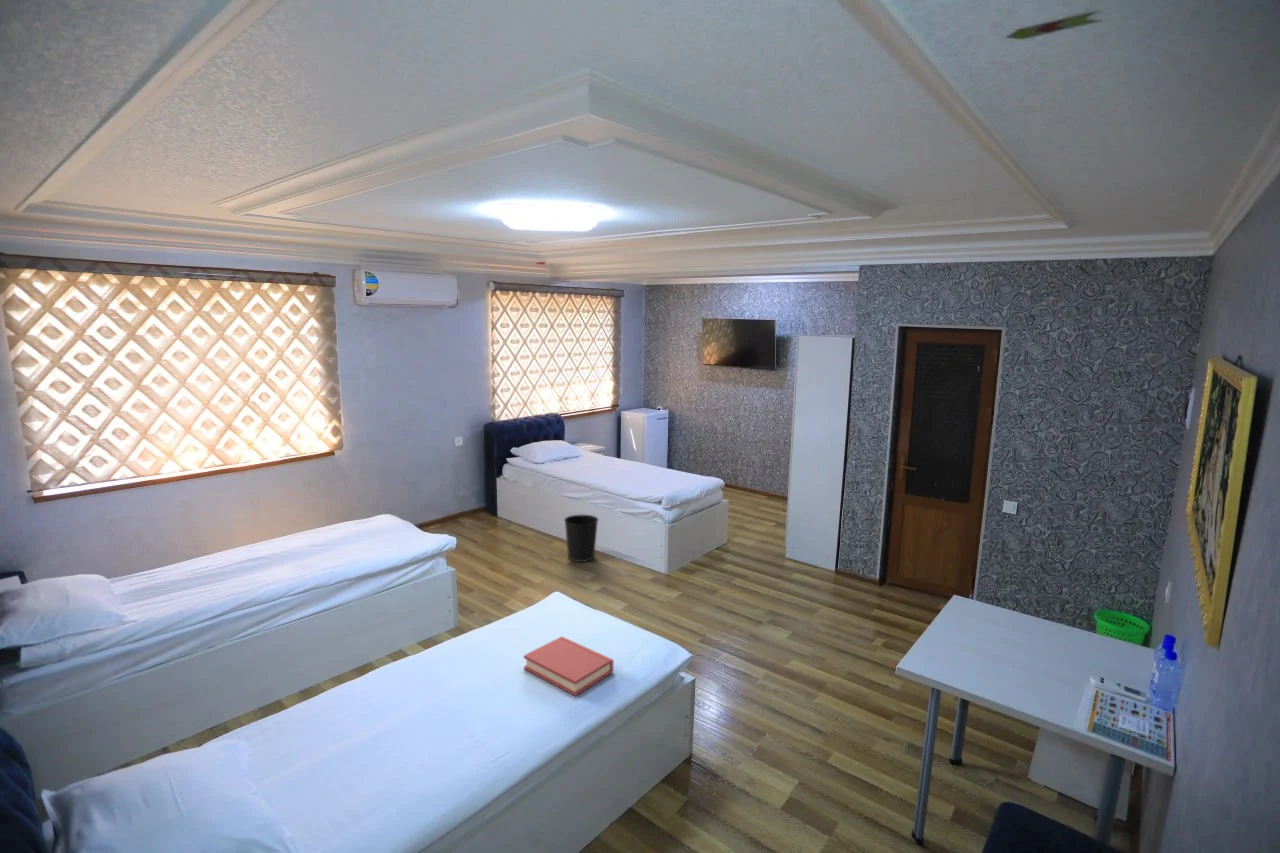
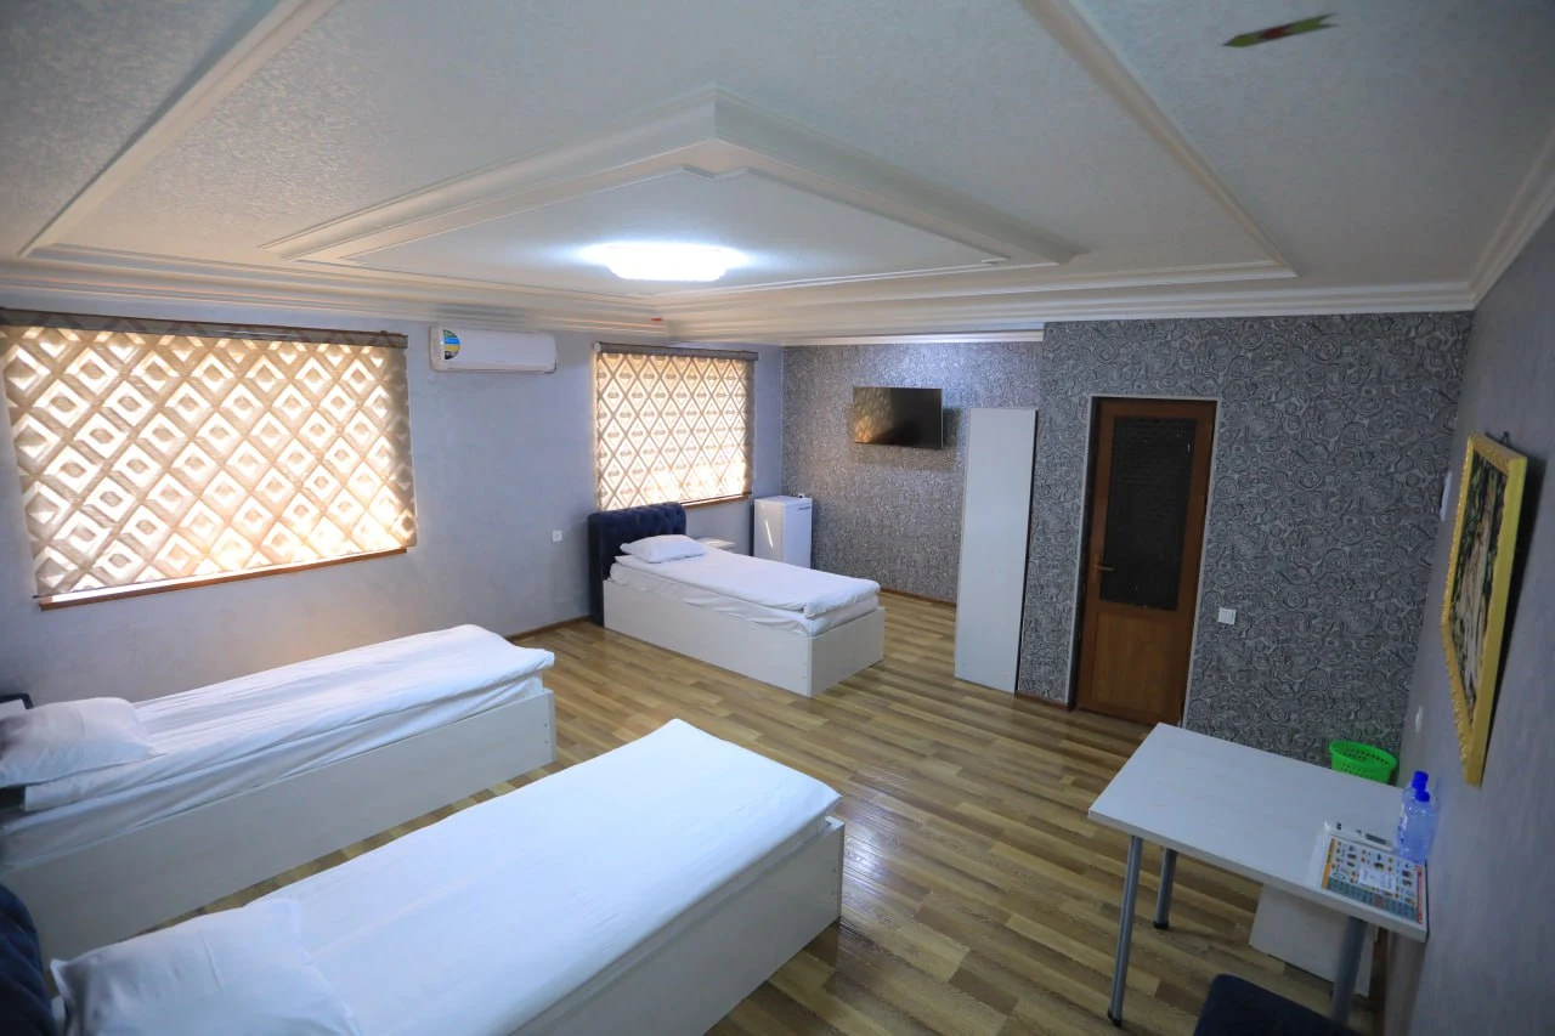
- hardback book [523,635,614,697]
- wastebasket [563,514,600,563]
